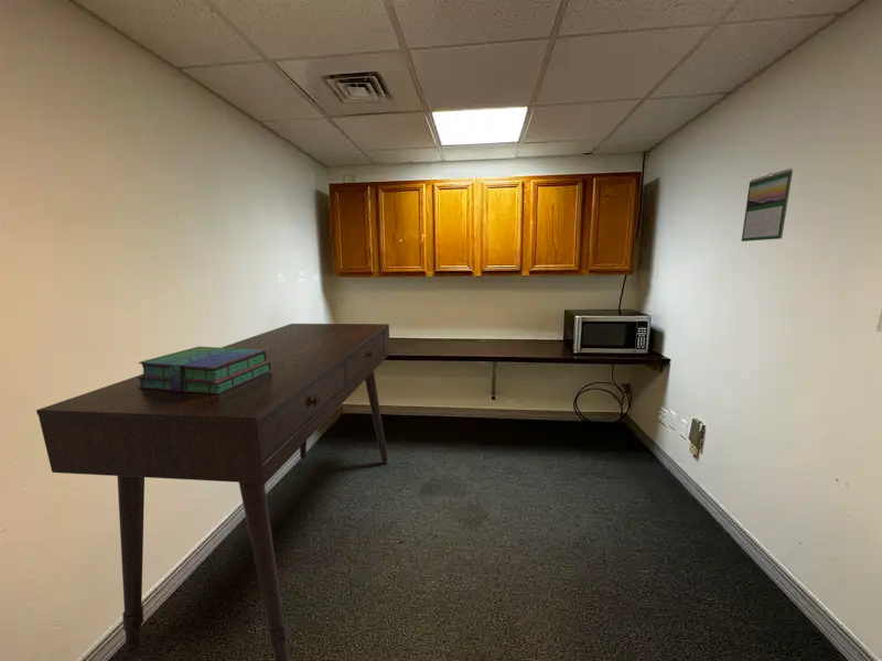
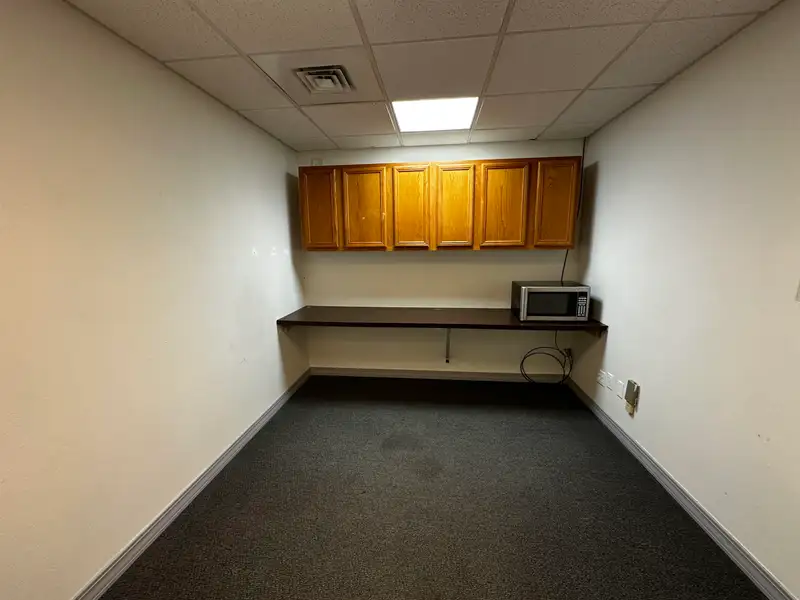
- stack of books [136,346,271,394]
- desk [35,323,391,661]
- calendar [741,167,794,242]
